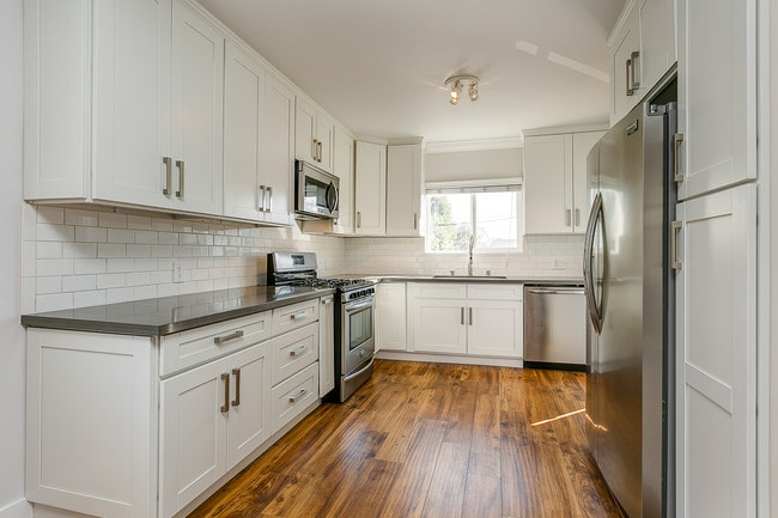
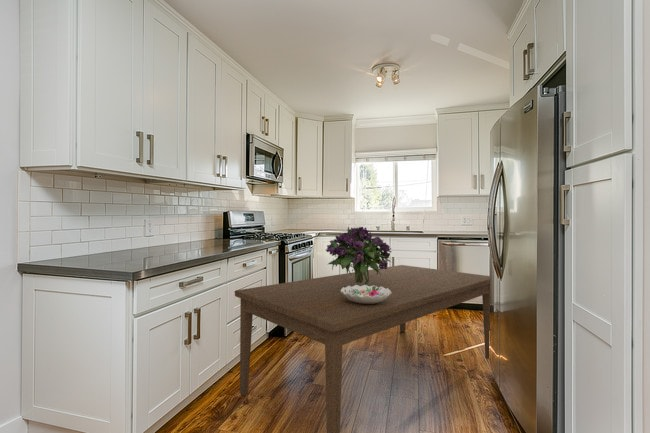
+ bouquet [325,226,392,285]
+ decorative bowl [341,285,391,304]
+ dining table [234,264,491,433]
